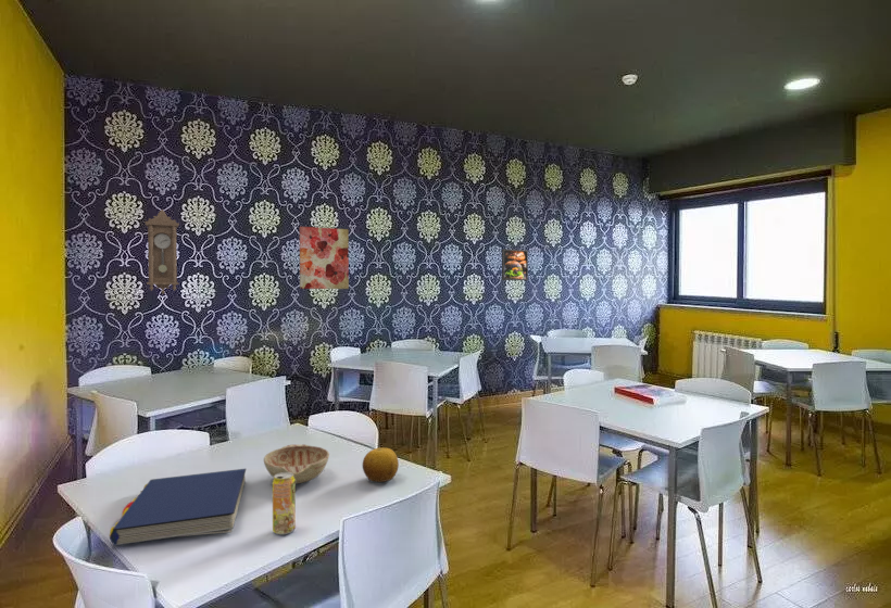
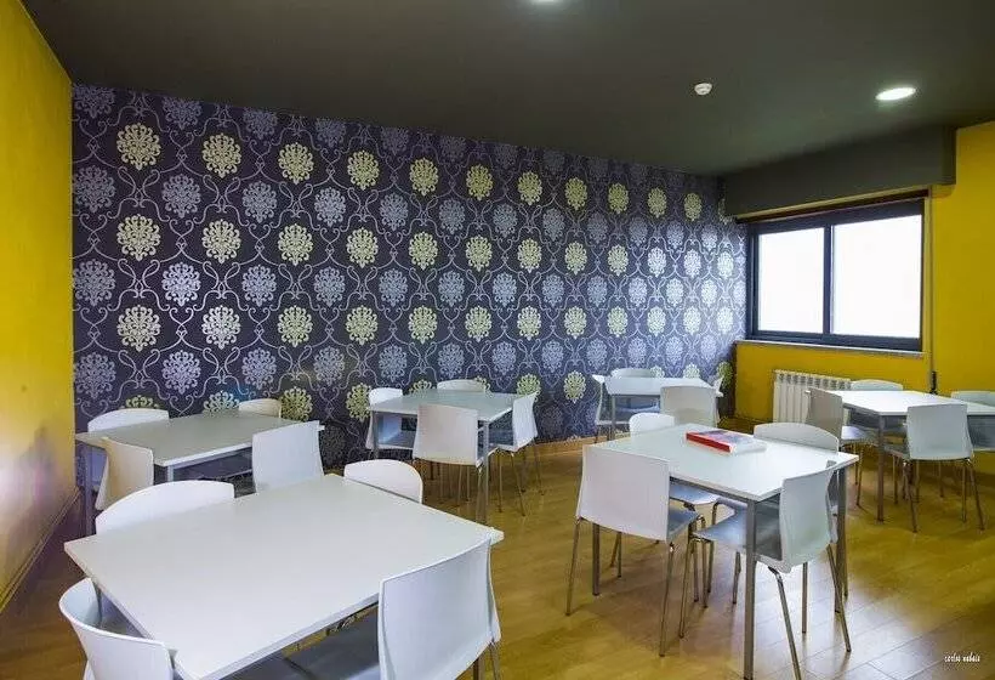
- decorative bowl [263,443,330,485]
- book [109,468,247,546]
- beverage can [272,472,297,535]
- wall art [299,226,350,290]
- fruit [362,446,400,483]
- pendulum clock [145,208,180,295]
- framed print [501,249,529,281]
